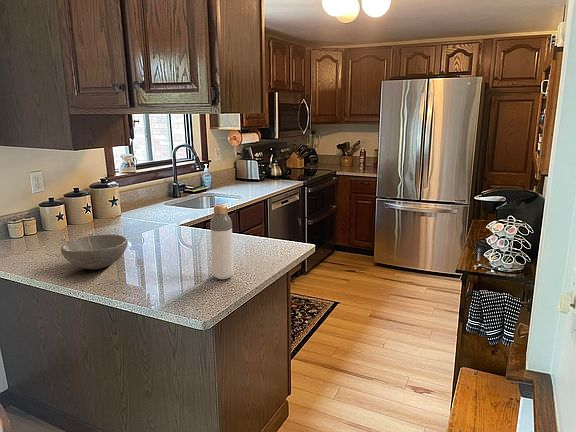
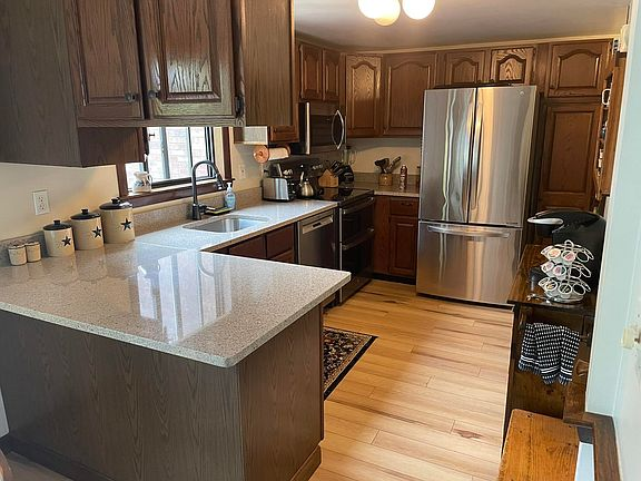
- bottle [210,204,235,280]
- bowl [60,234,129,270]
